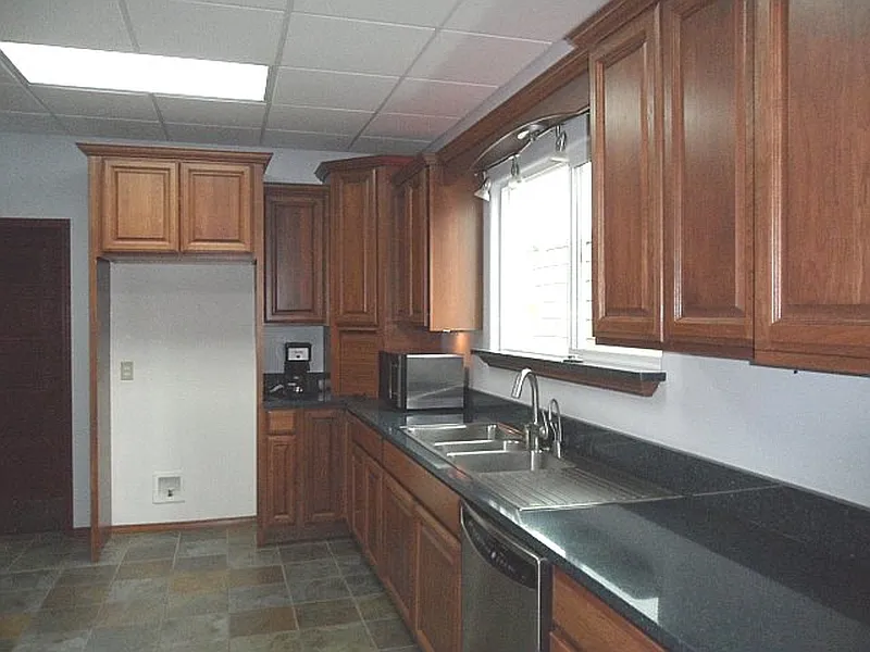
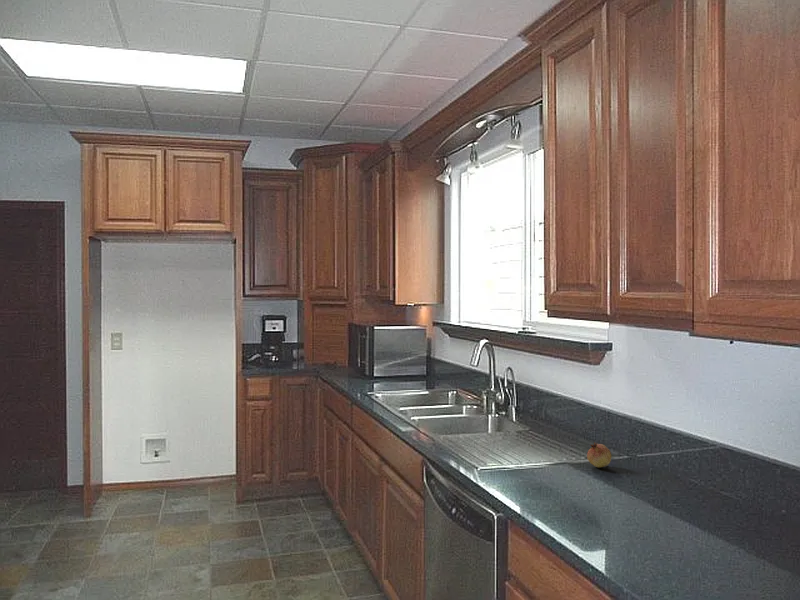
+ fruit [586,442,612,469]
